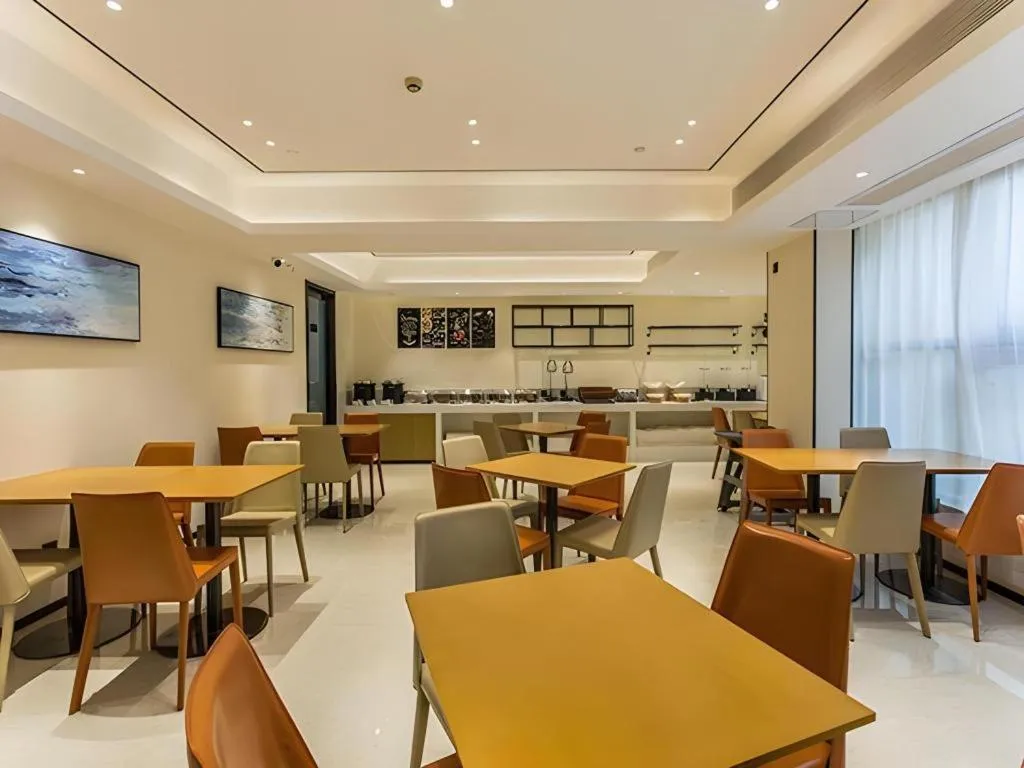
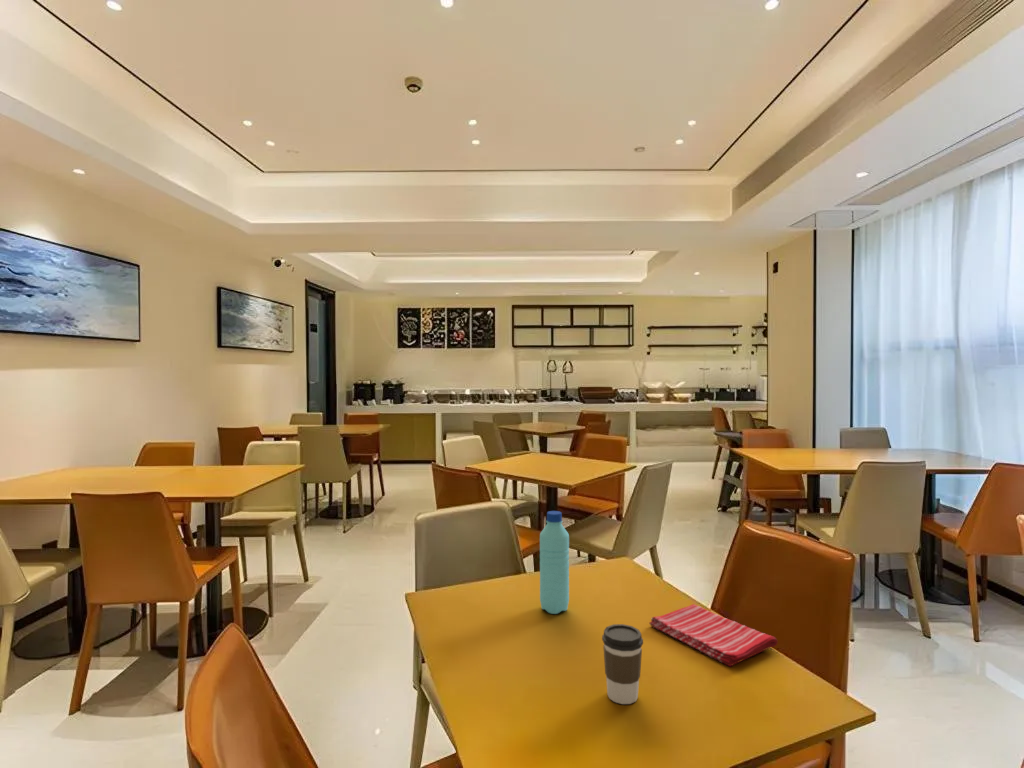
+ water bottle [539,510,570,615]
+ coffee cup [601,623,644,705]
+ dish towel [648,603,778,667]
